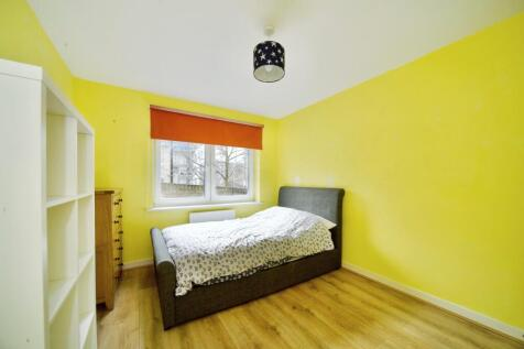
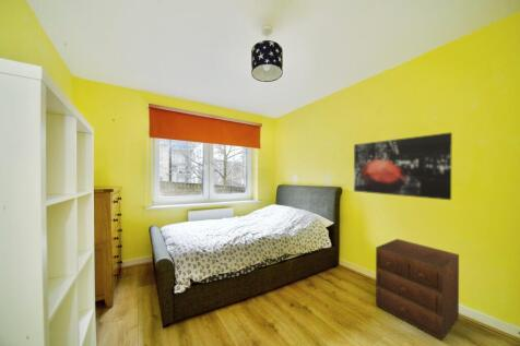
+ wall art [353,131,453,201]
+ nightstand [375,238,460,343]
